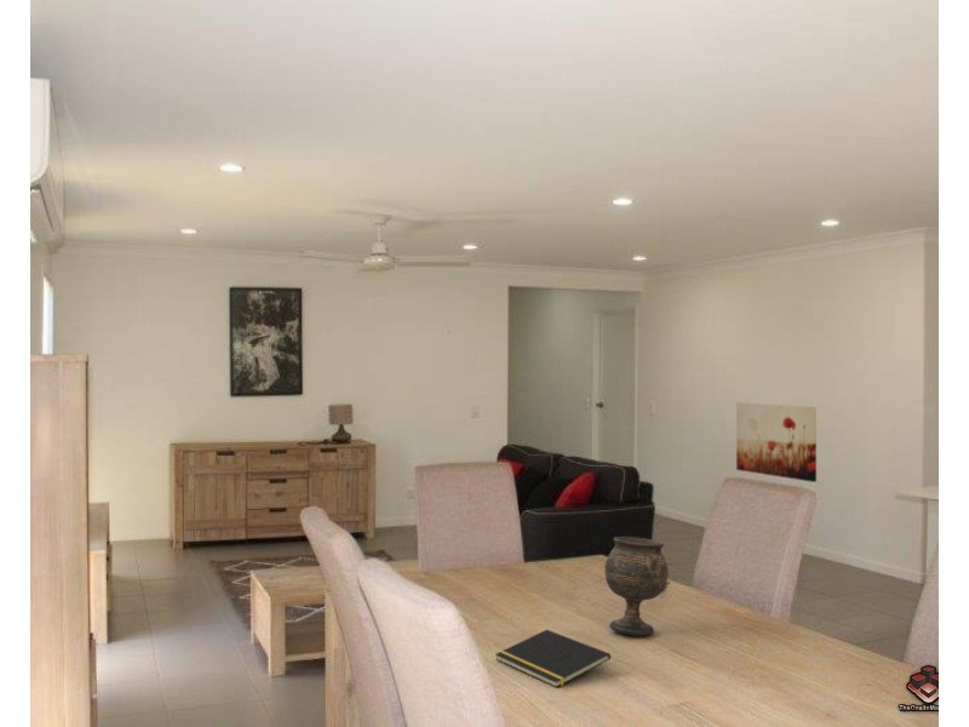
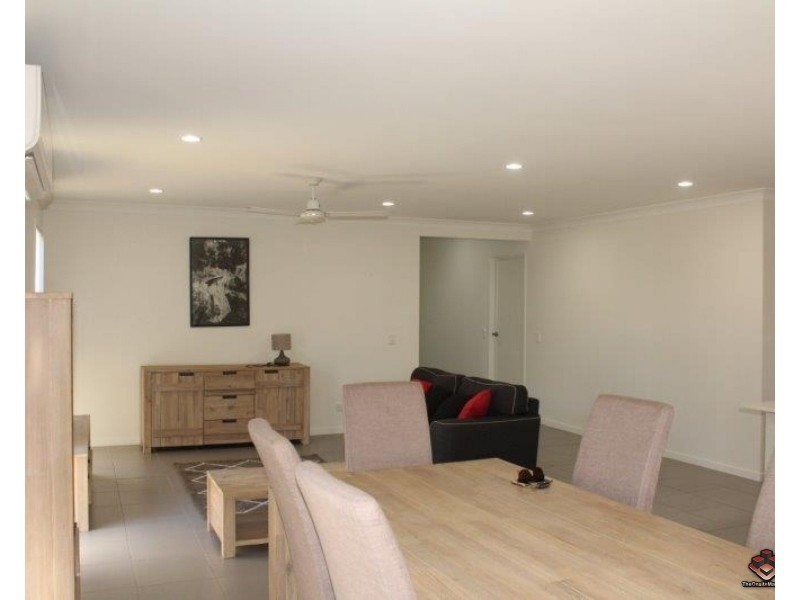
- notepad [494,629,612,688]
- wall art [735,402,818,483]
- goblet [603,536,670,636]
